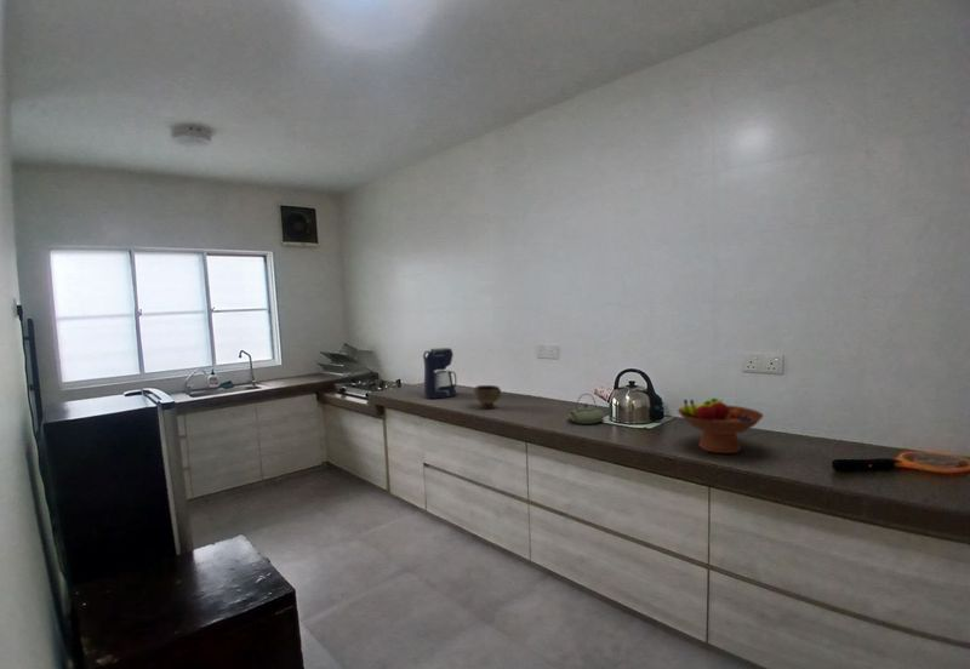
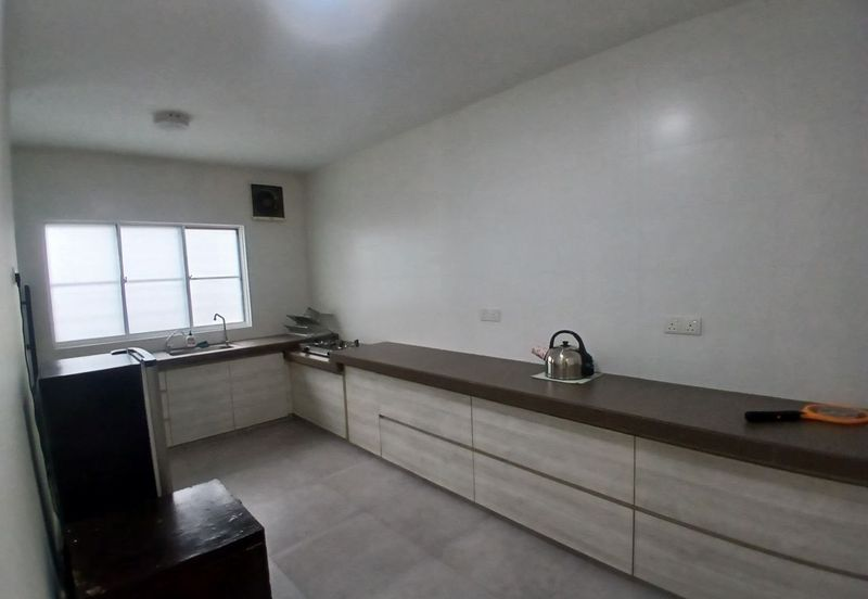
- bowl [473,384,502,410]
- coffee maker [422,347,458,400]
- fruit bowl [677,396,765,454]
- teapot [567,393,606,425]
